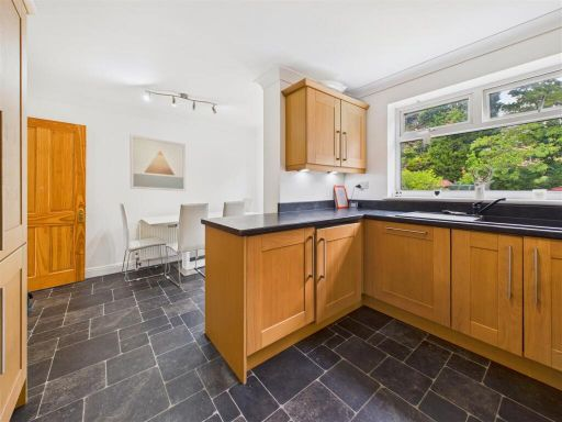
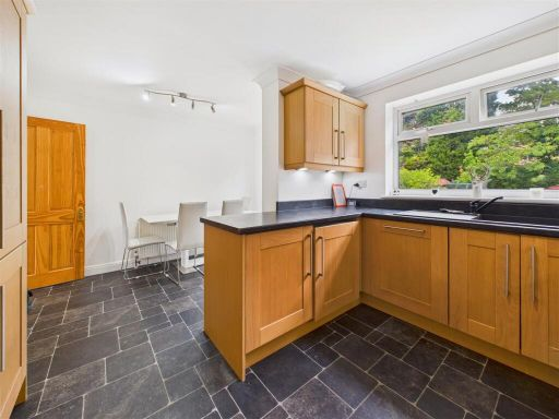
- wall art [128,133,187,192]
